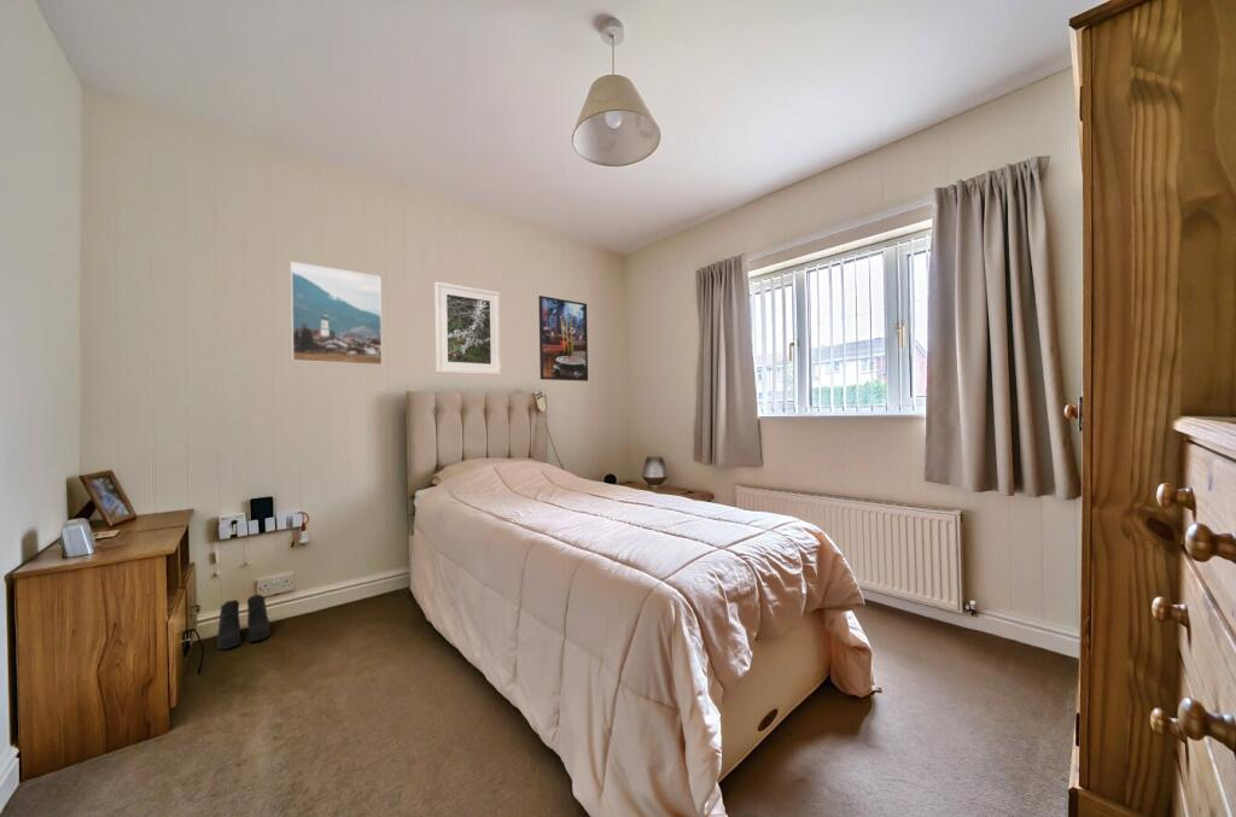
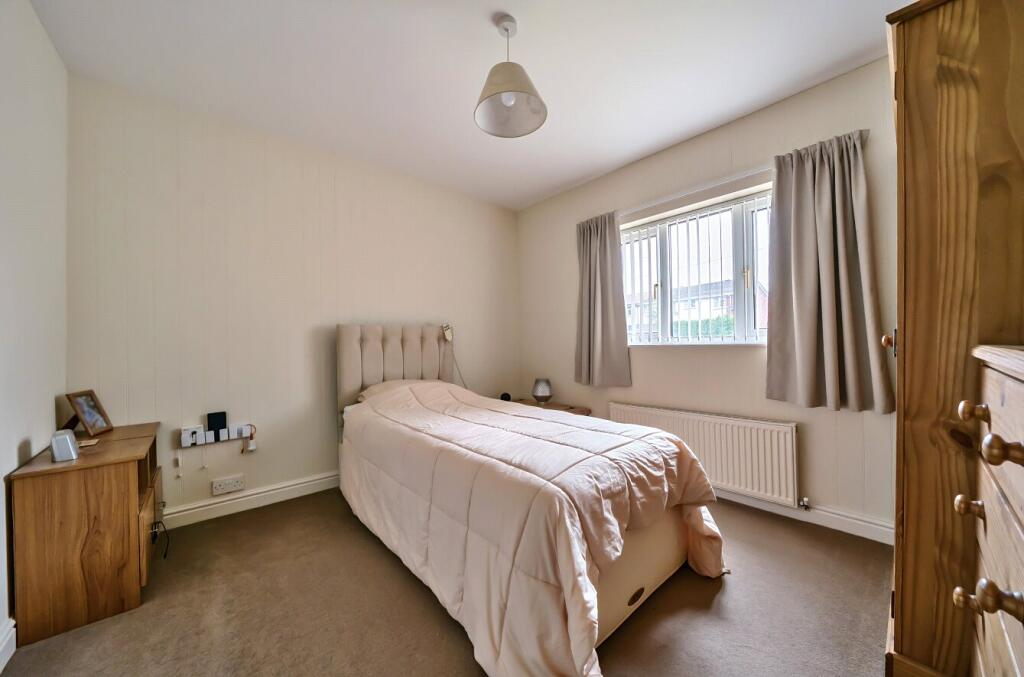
- boots [216,594,272,650]
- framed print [433,281,502,375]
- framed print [290,261,384,367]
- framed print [537,294,589,383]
